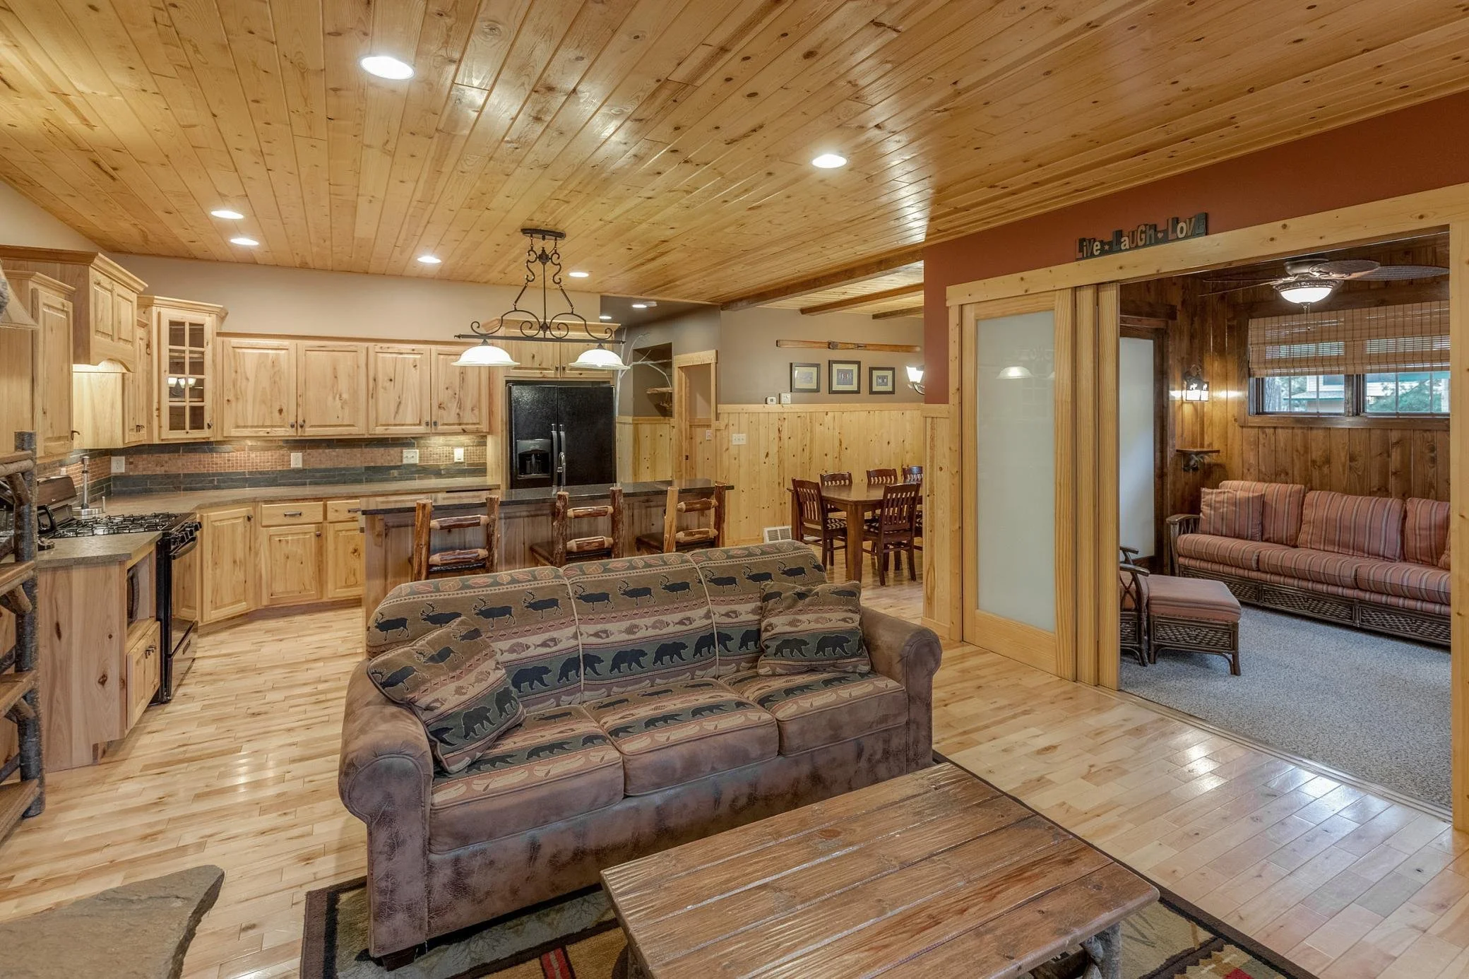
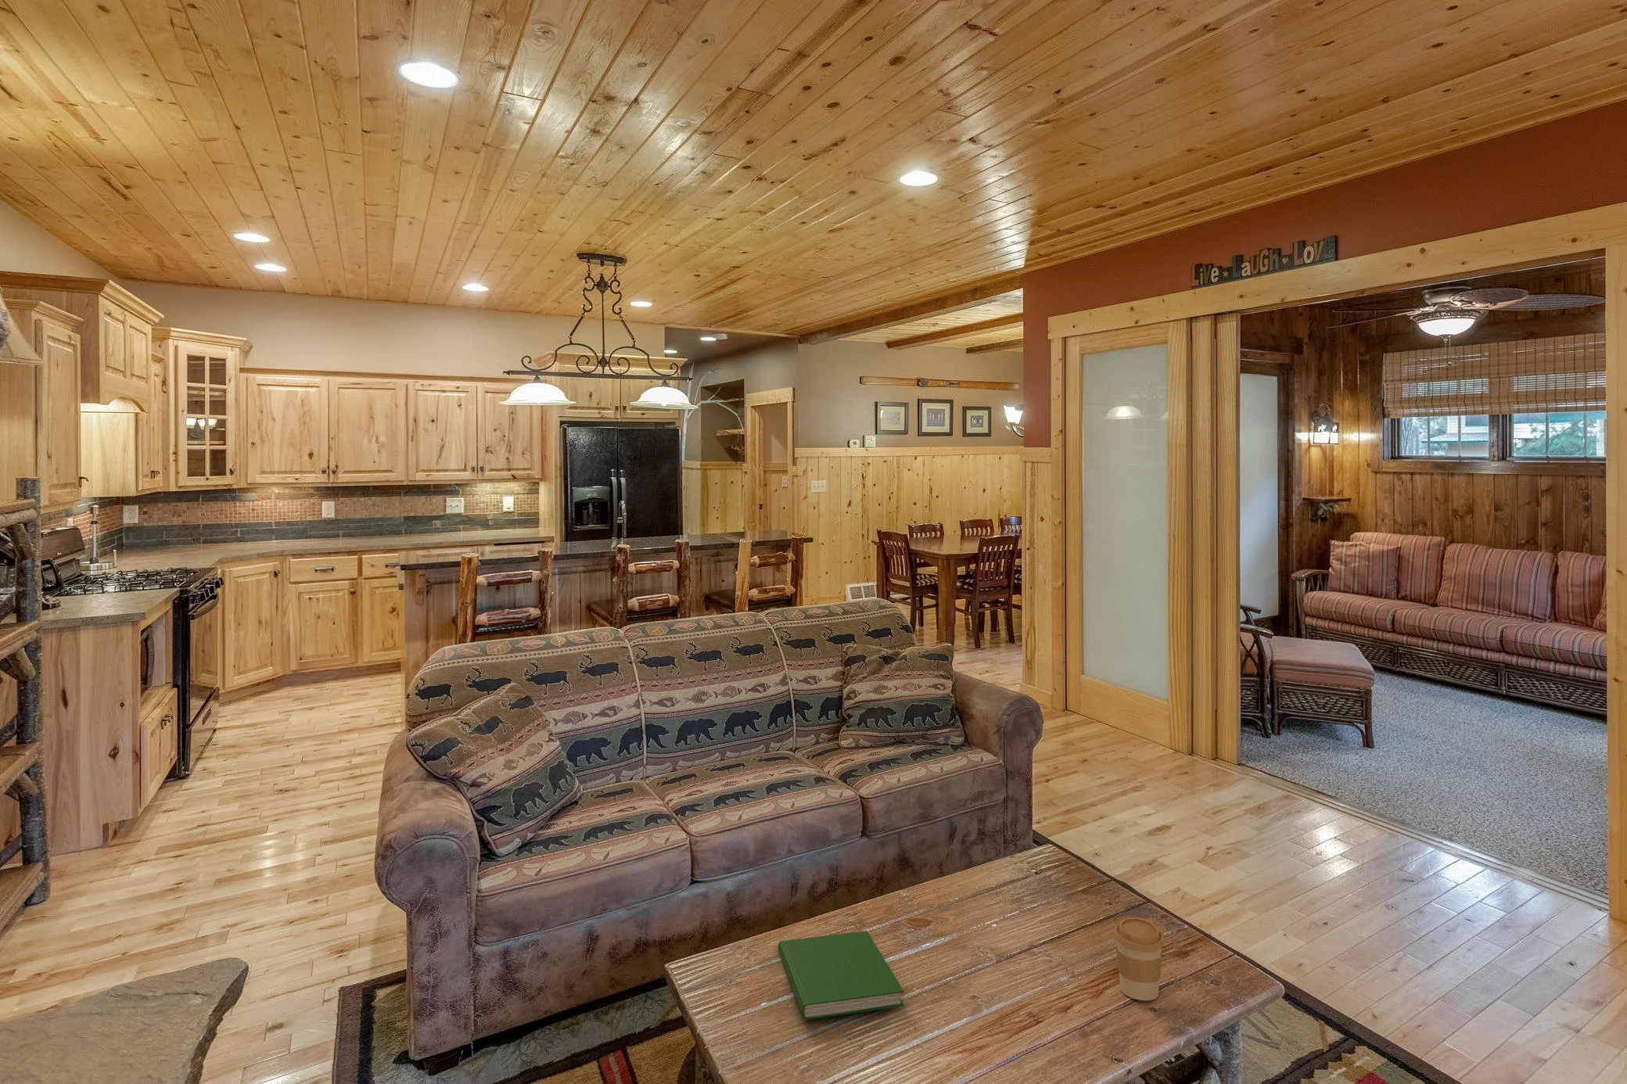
+ coffee cup [1113,917,1165,1001]
+ hardcover book [778,930,905,1021]
